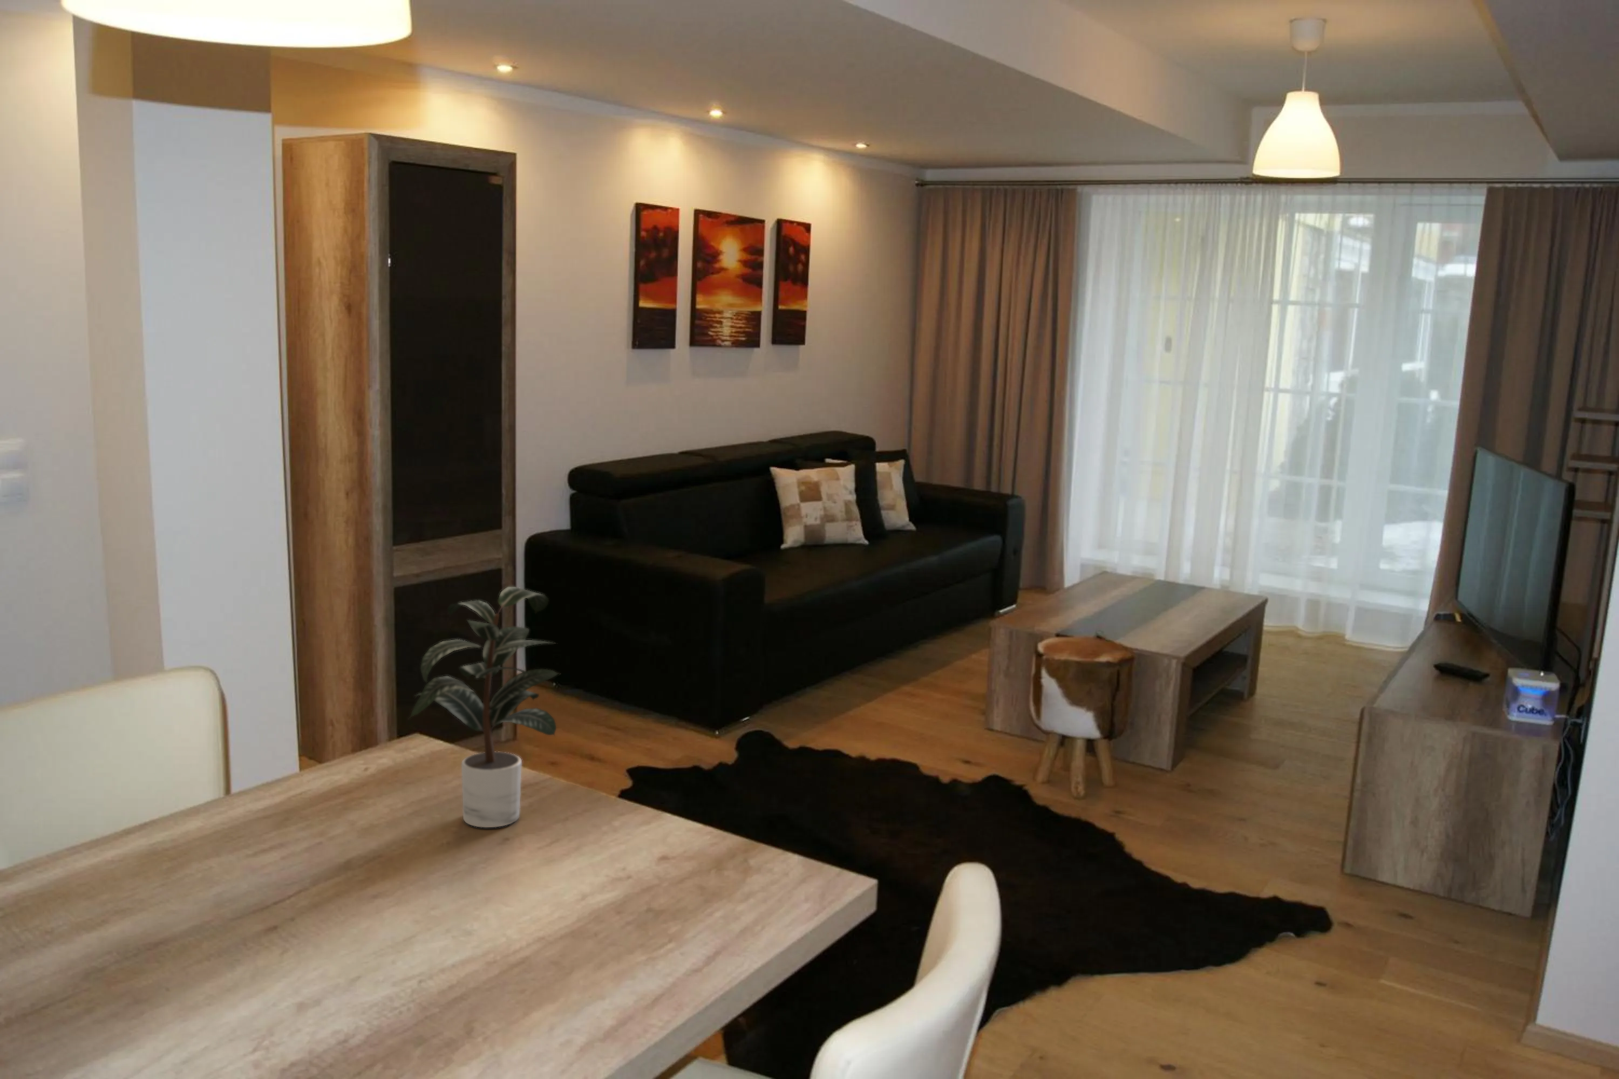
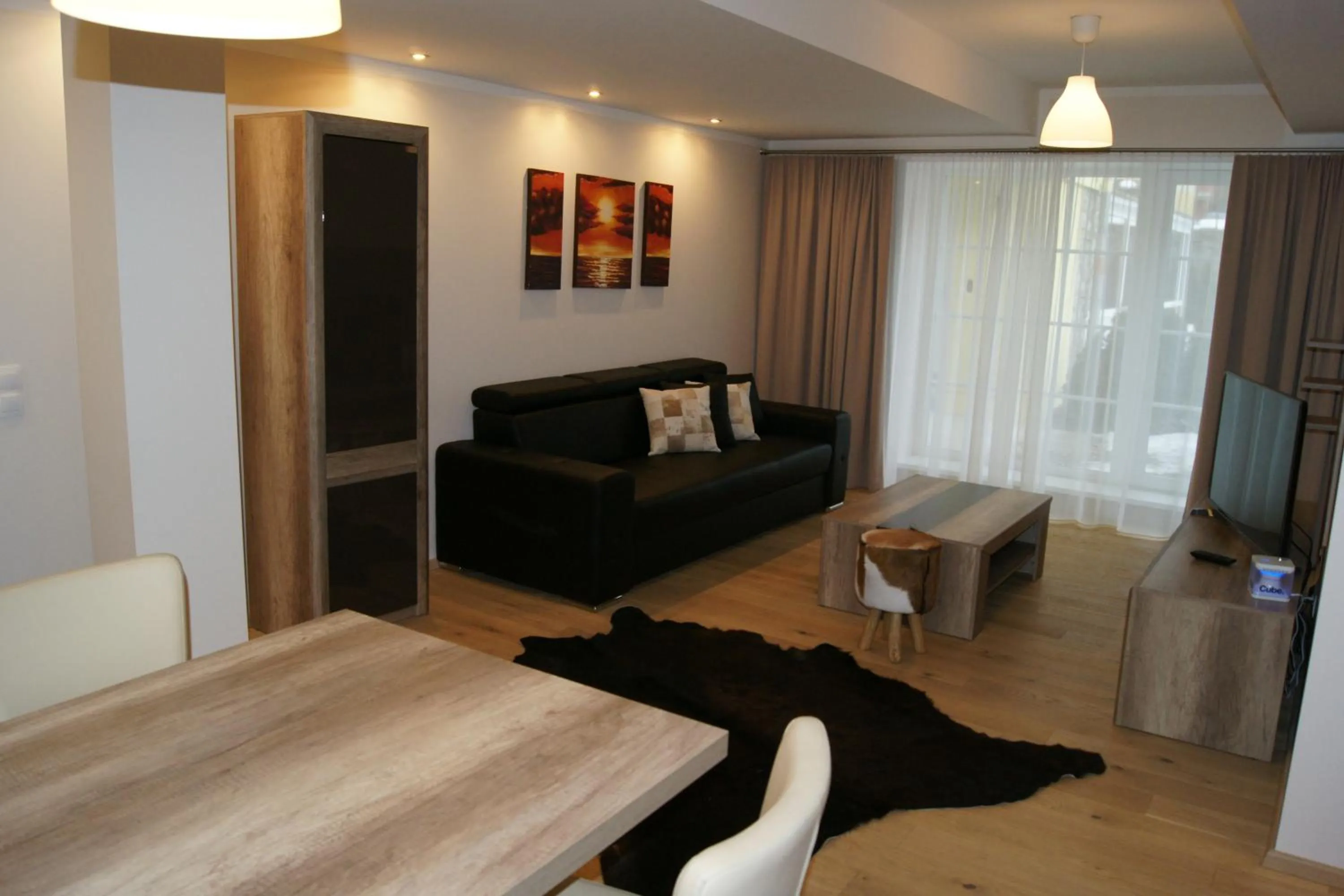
- potted plant [407,586,560,829]
